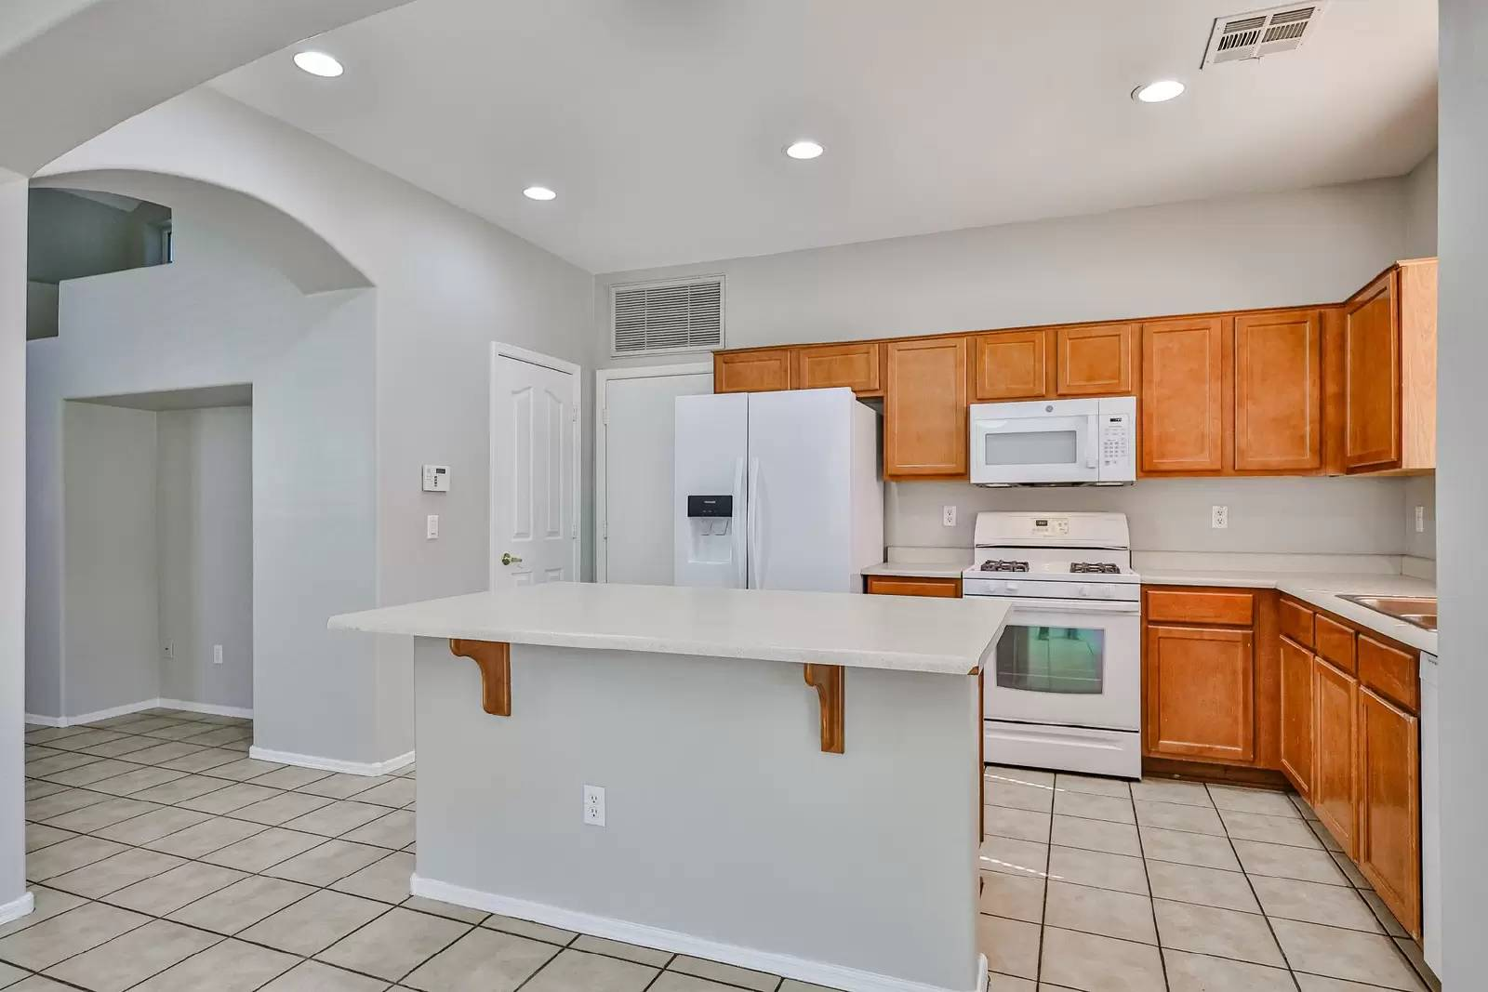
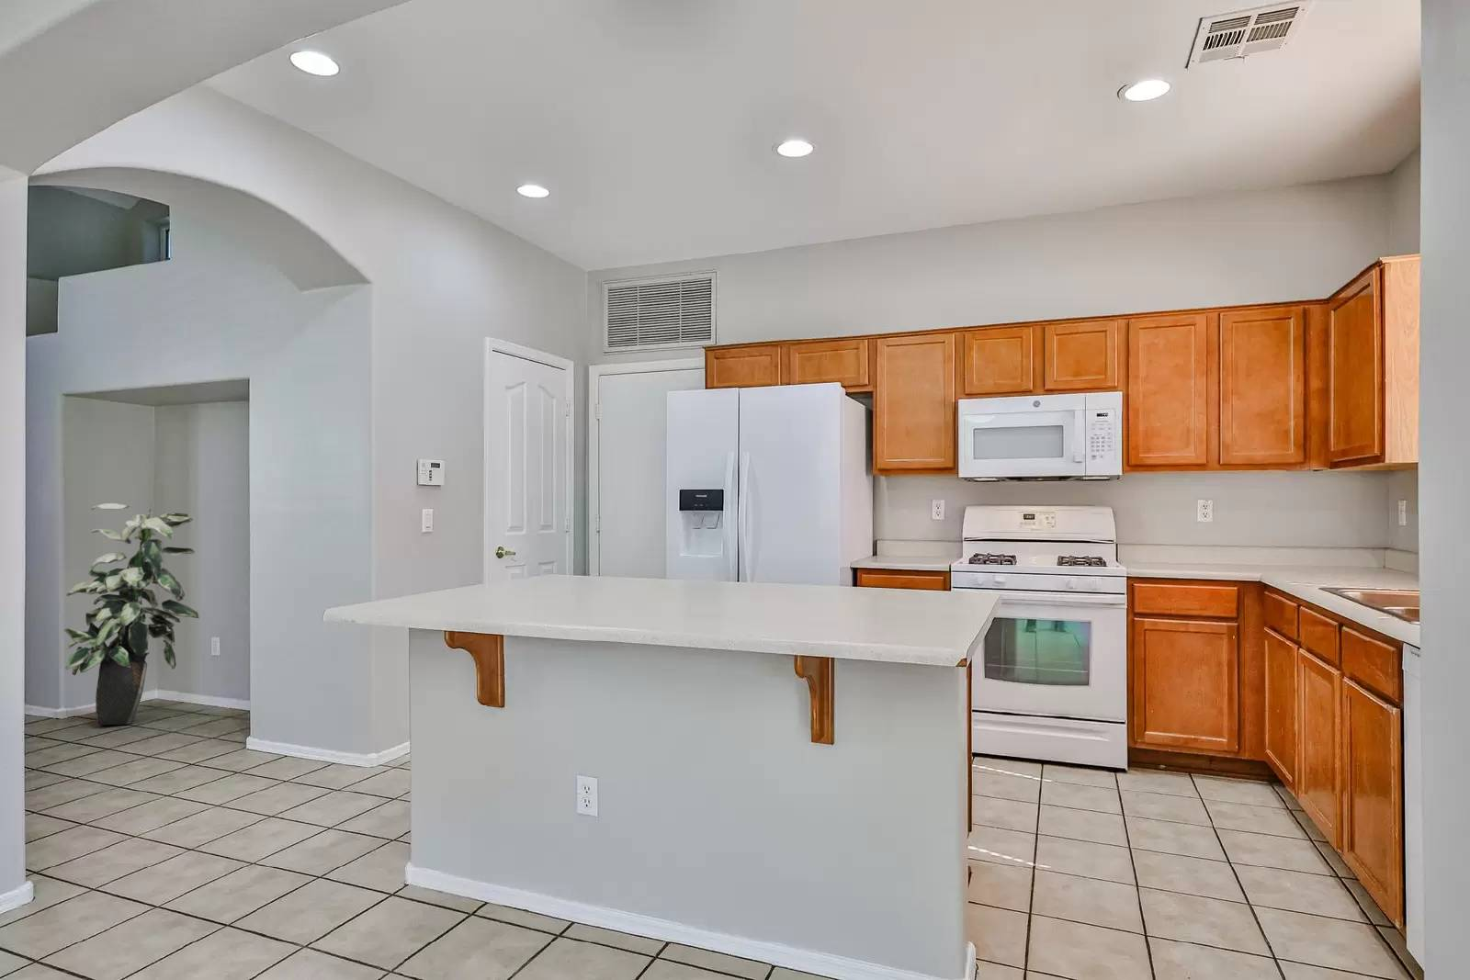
+ indoor plant [62,502,200,725]
